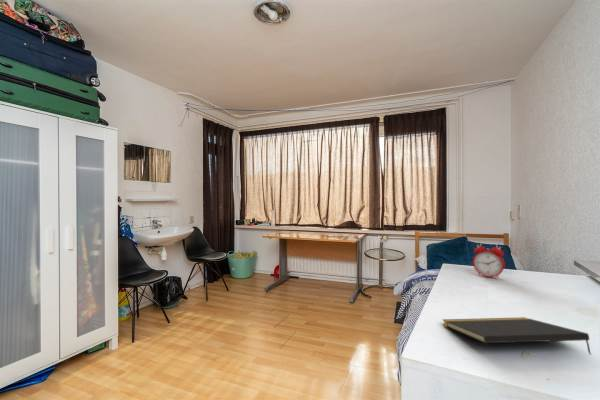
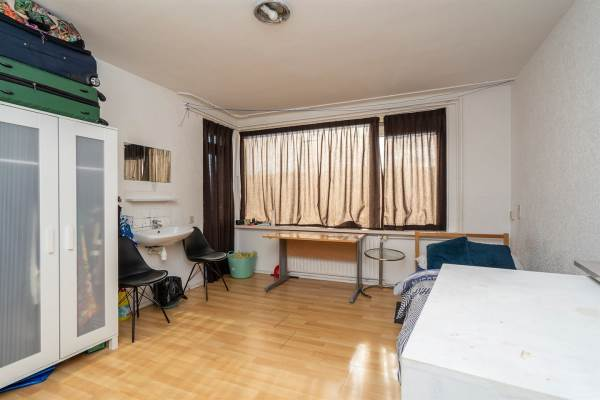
- alarm clock [472,240,506,280]
- notepad [441,316,592,355]
